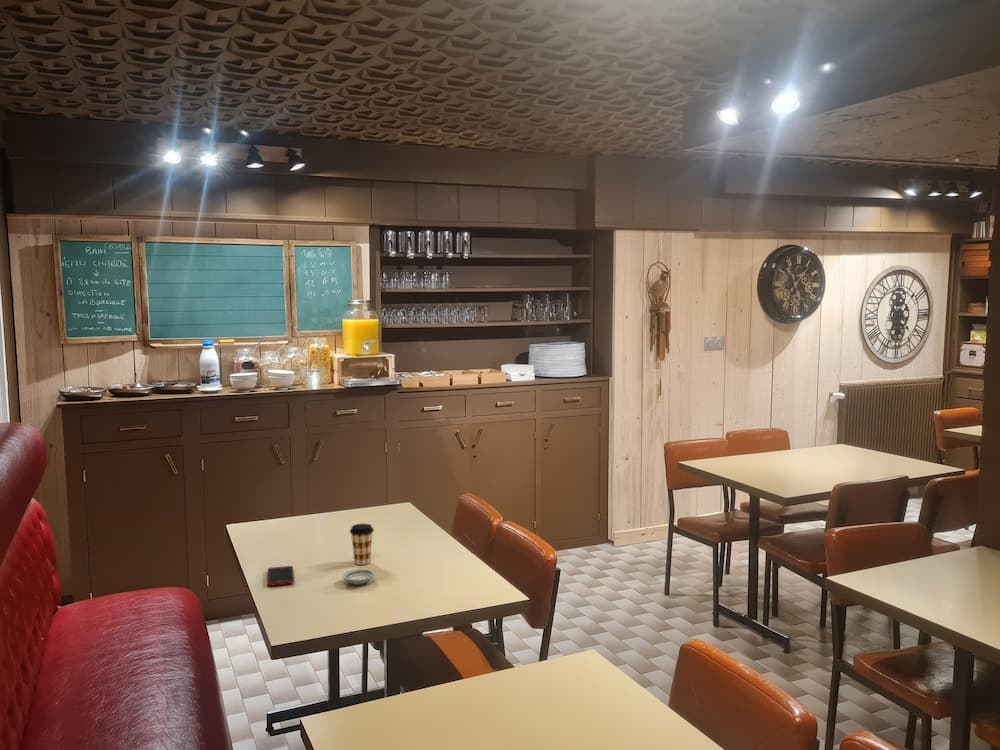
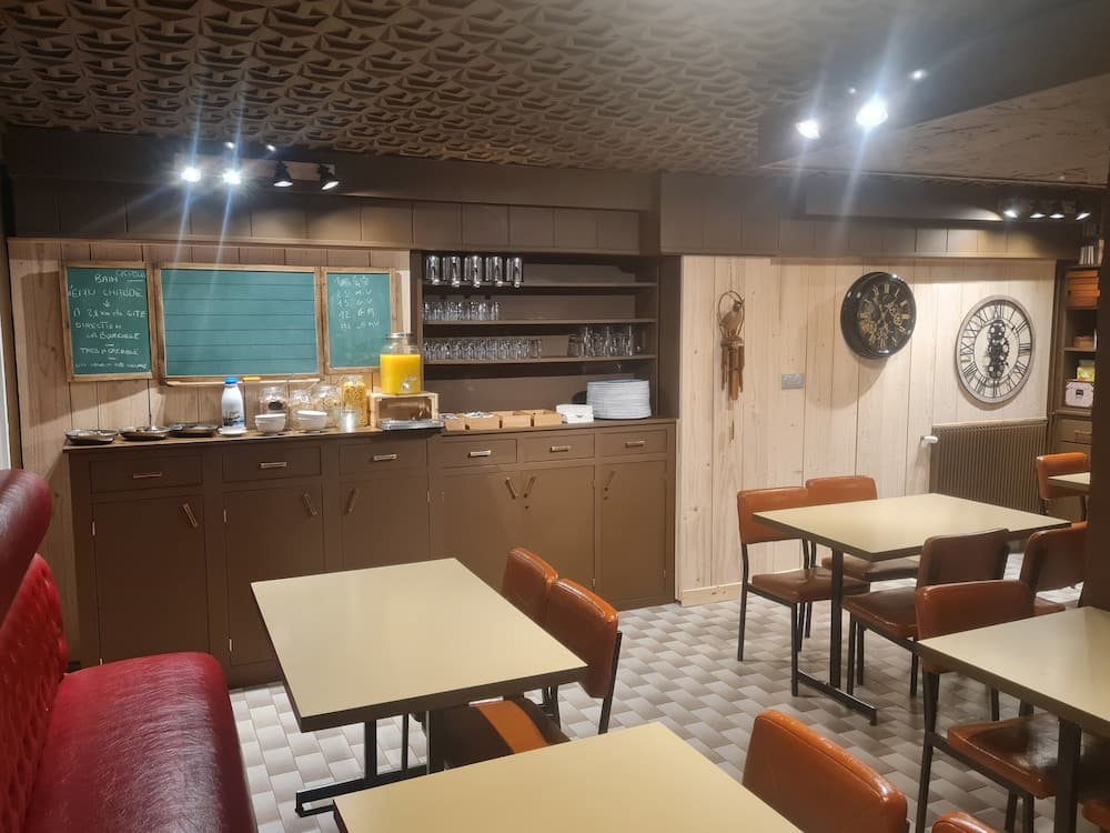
- cell phone [266,565,295,587]
- coffee cup [349,523,375,566]
- saucer [341,568,375,586]
